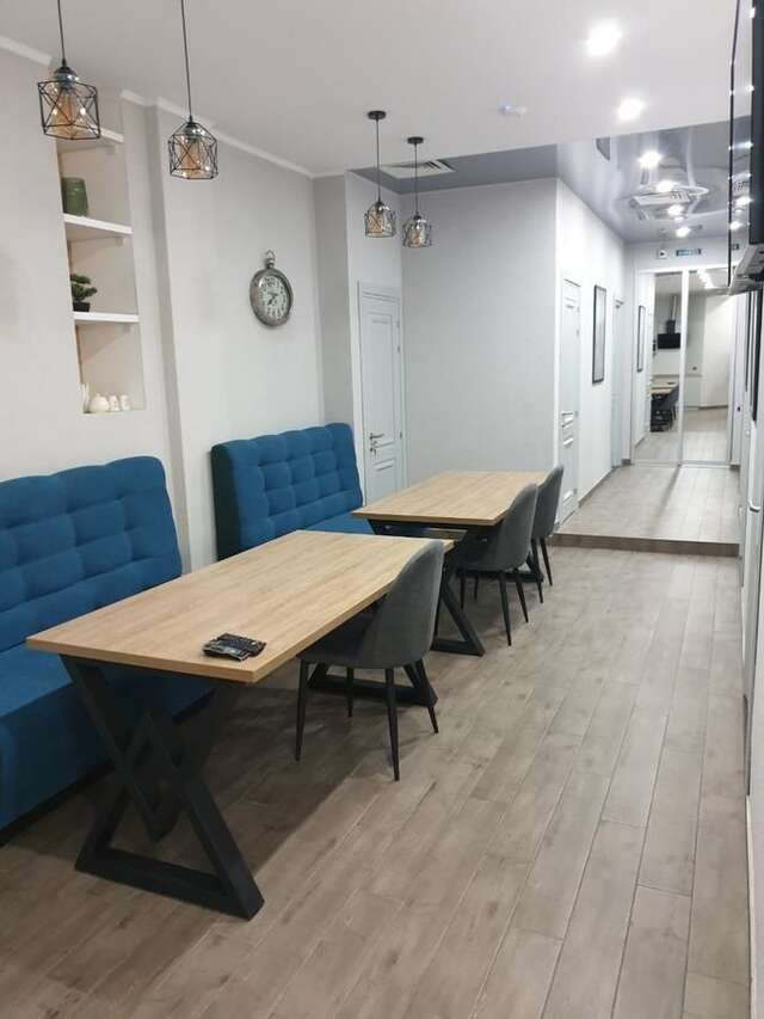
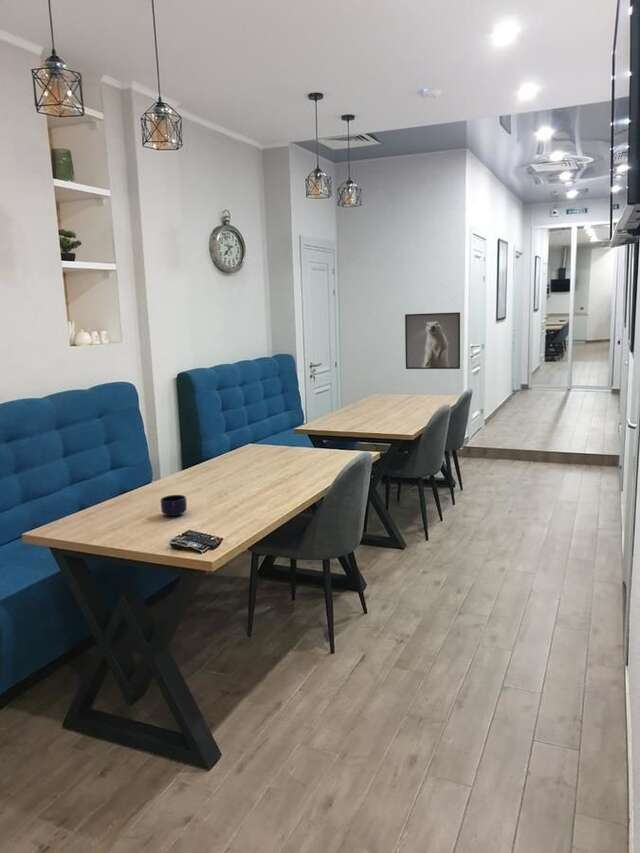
+ mug [160,494,188,517]
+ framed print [404,311,461,370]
